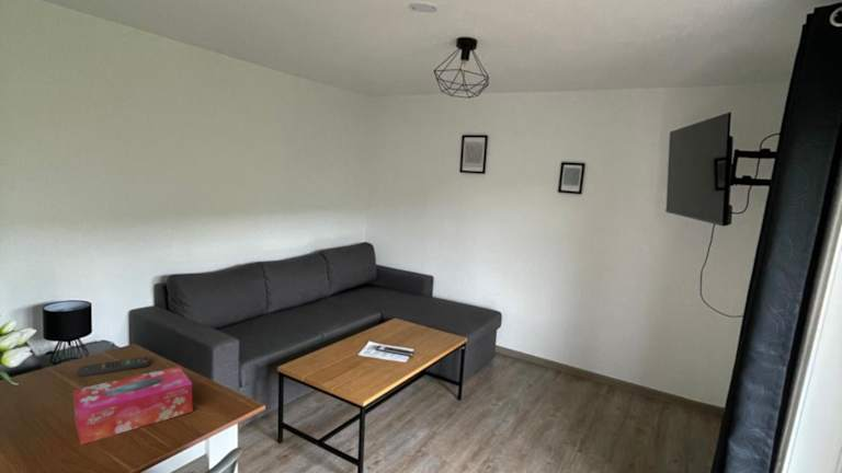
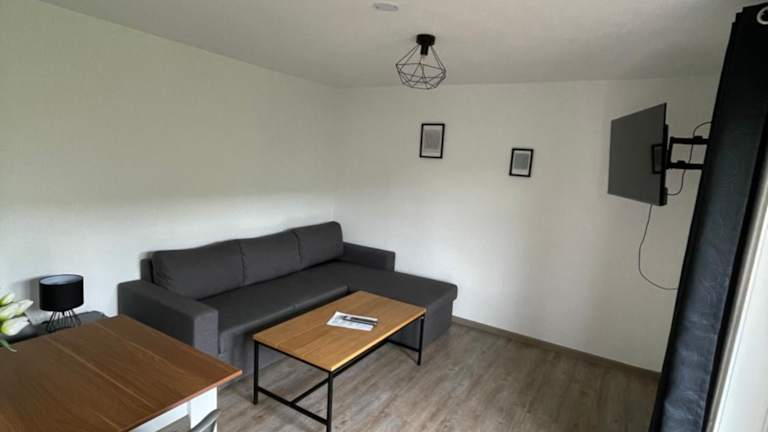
- remote control [77,356,151,378]
- tissue box [72,366,193,446]
